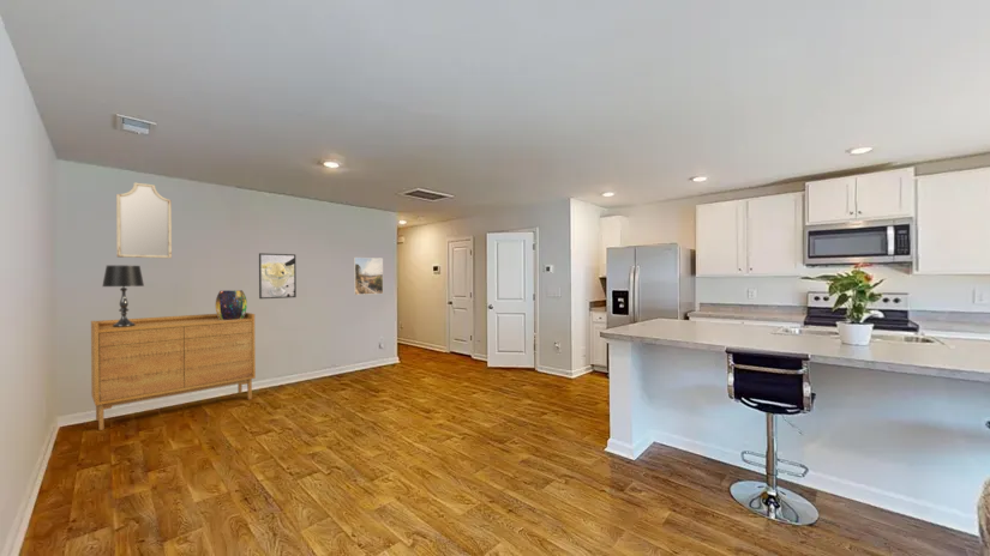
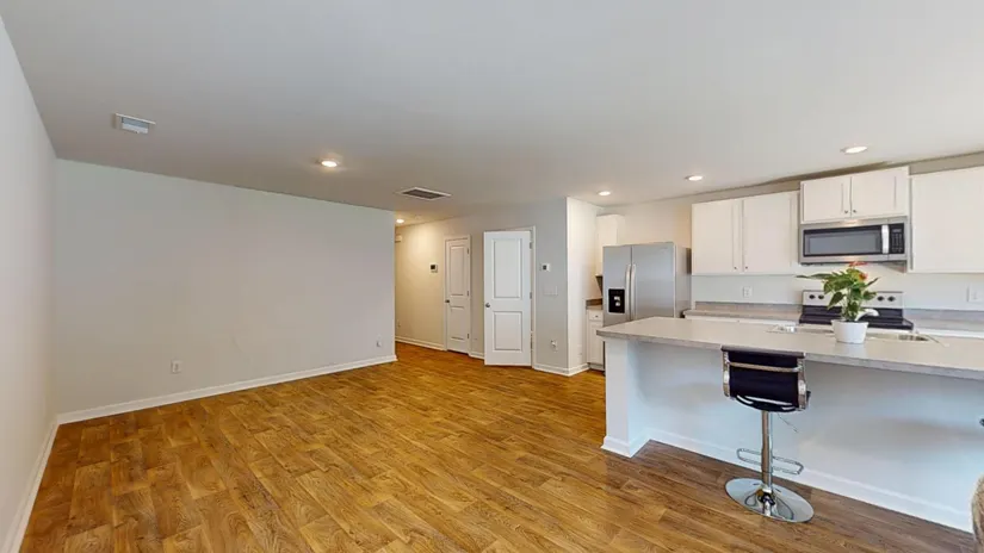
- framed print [258,252,298,300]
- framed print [353,256,384,296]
- table lamp [101,265,145,327]
- decorative urn [215,289,248,320]
- sideboard [90,312,257,431]
- home mirror [115,181,173,260]
